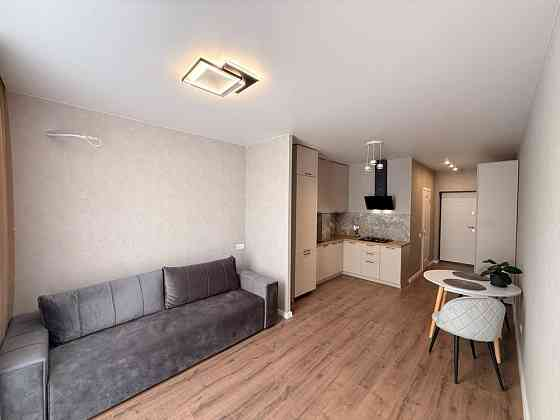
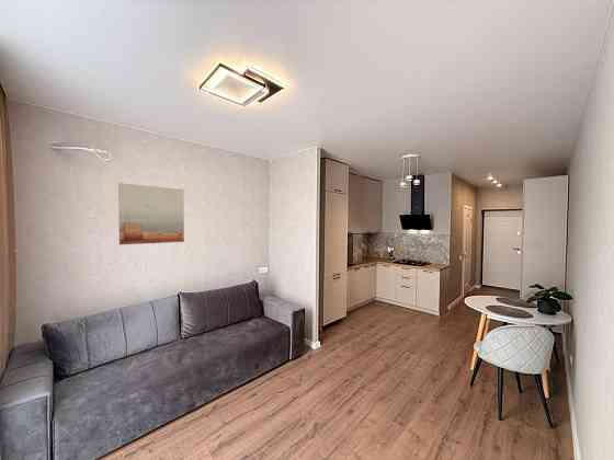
+ wall art [117,182,185,245]
